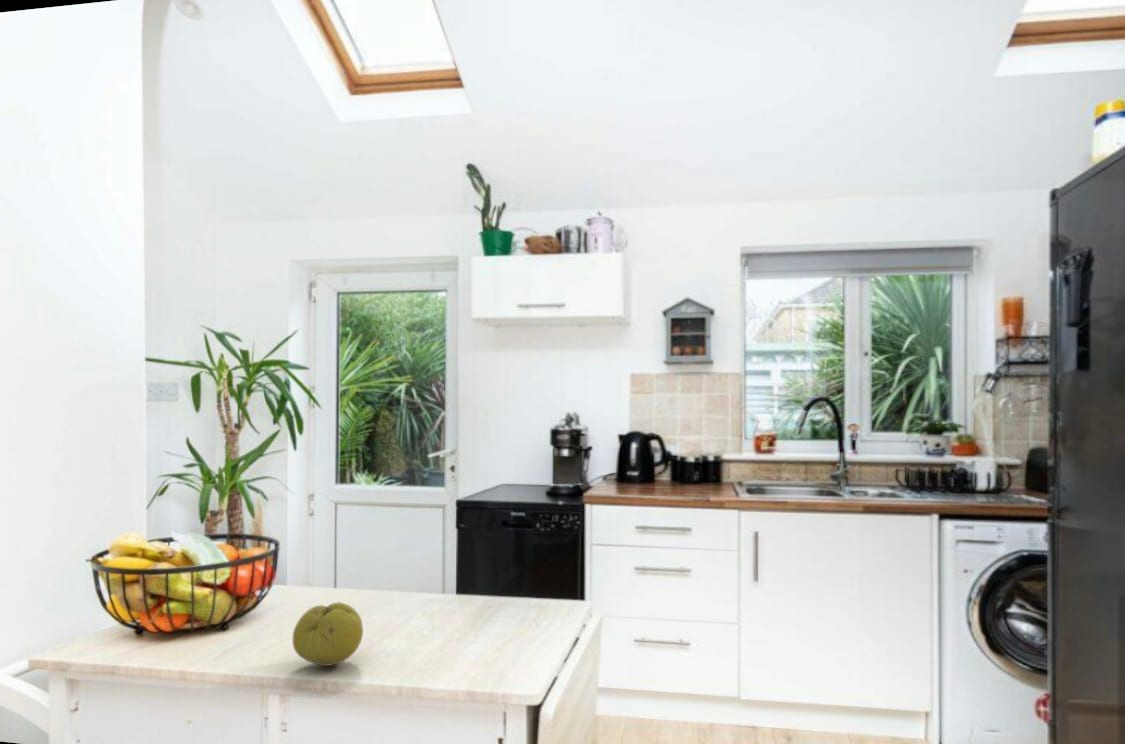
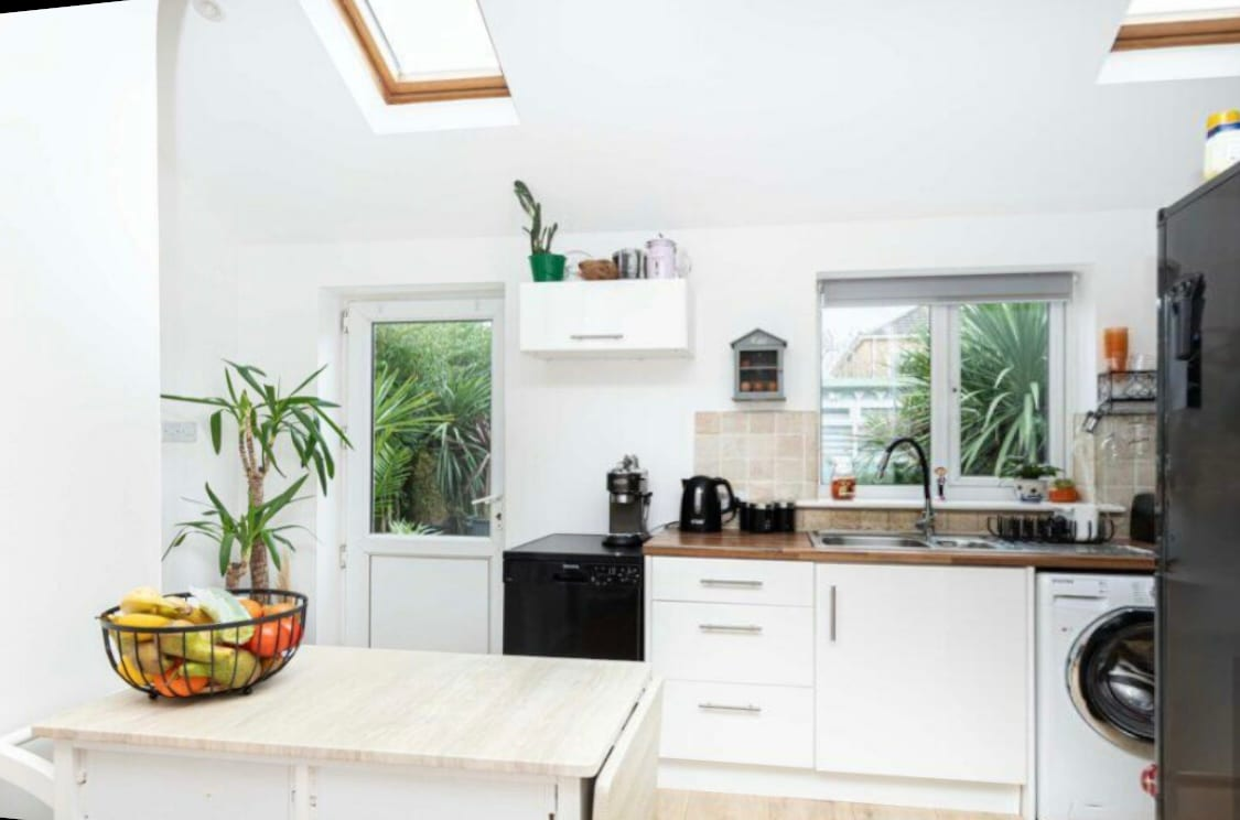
- fruit [292,601,364,667]
